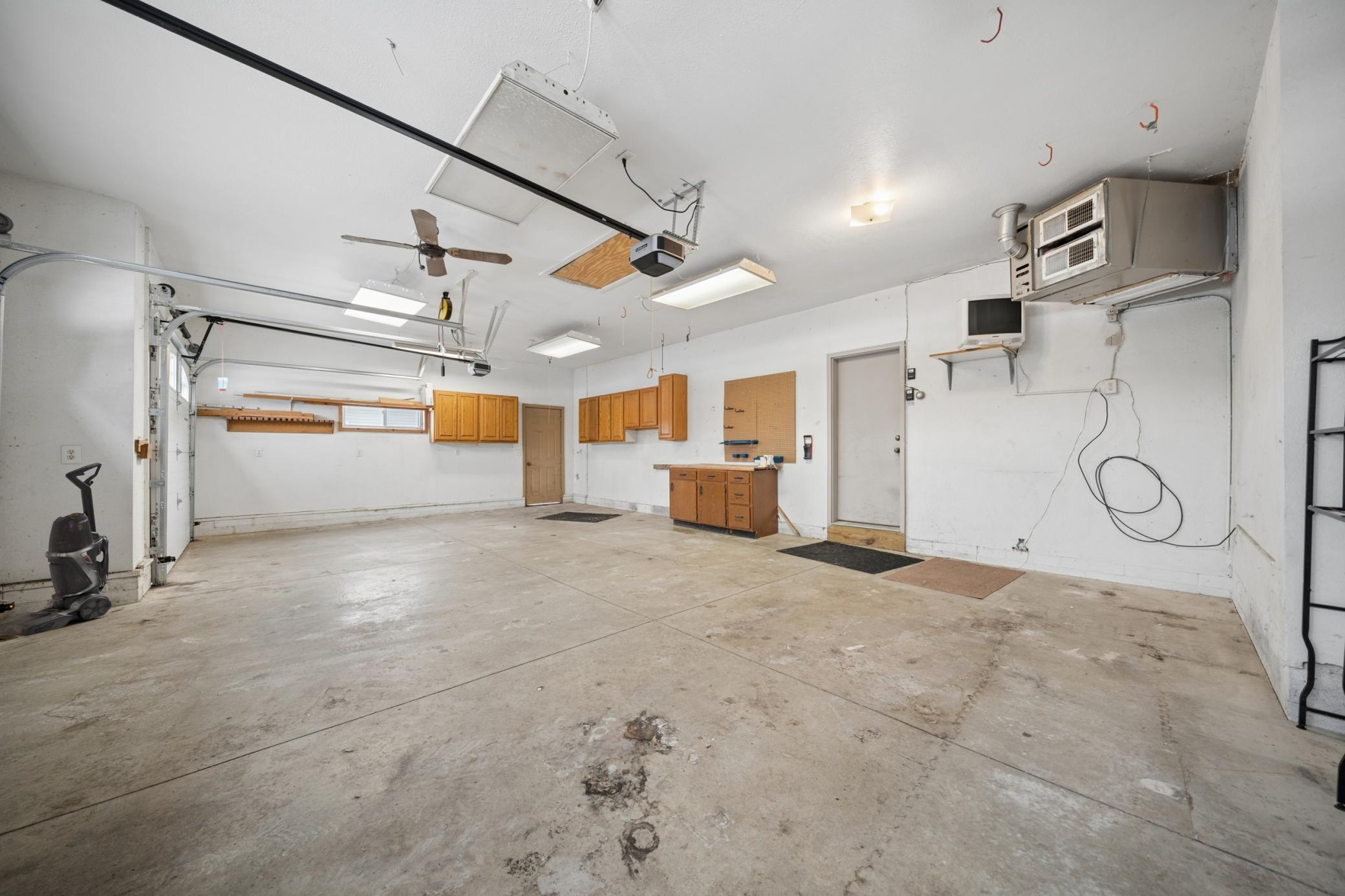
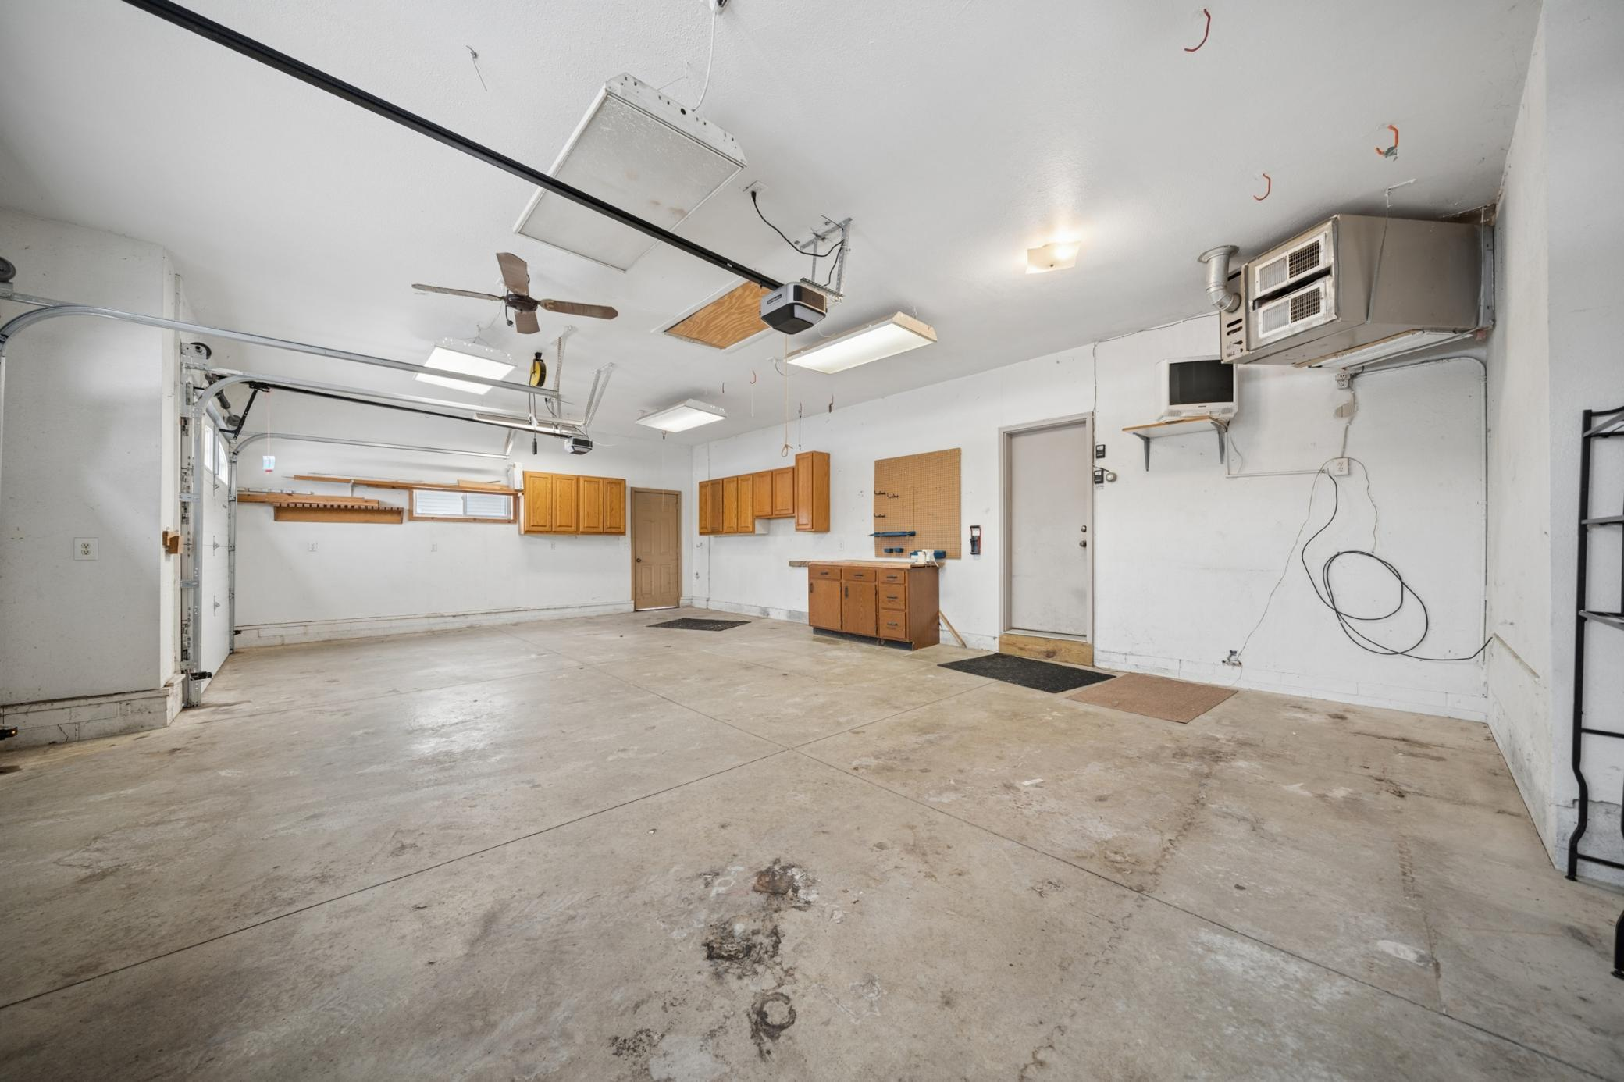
- vacuum cleaner [0,462,113,637]
